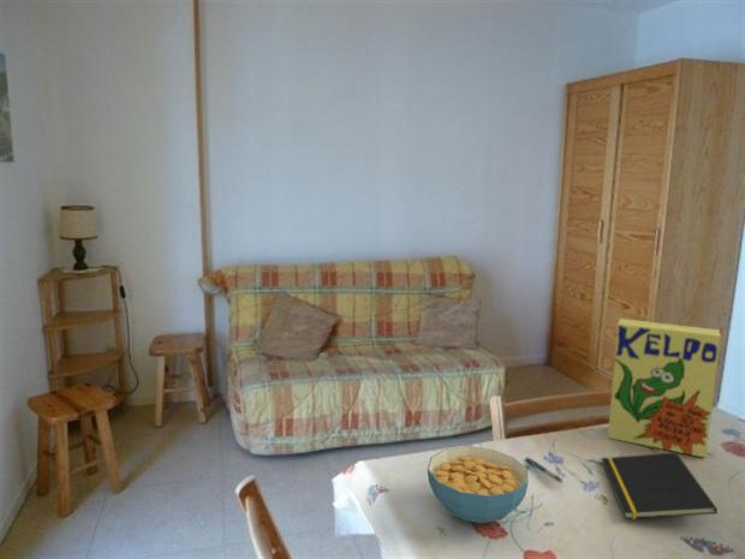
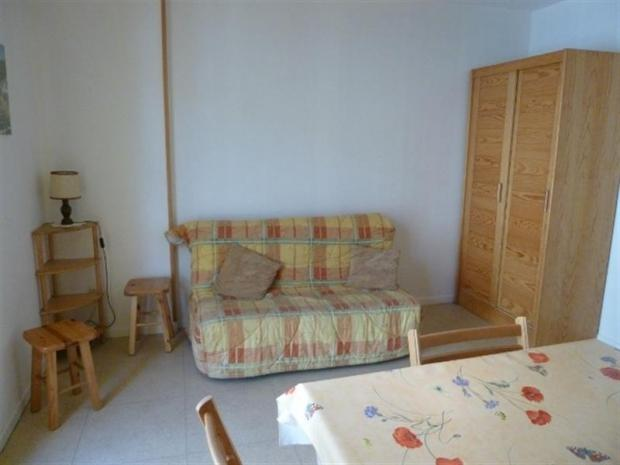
- notepad [600,451,719,521]
- pen [524,456,565,484]
- cereal bowl [427,445,530,524]
- cereal box [607,317,722,459]
